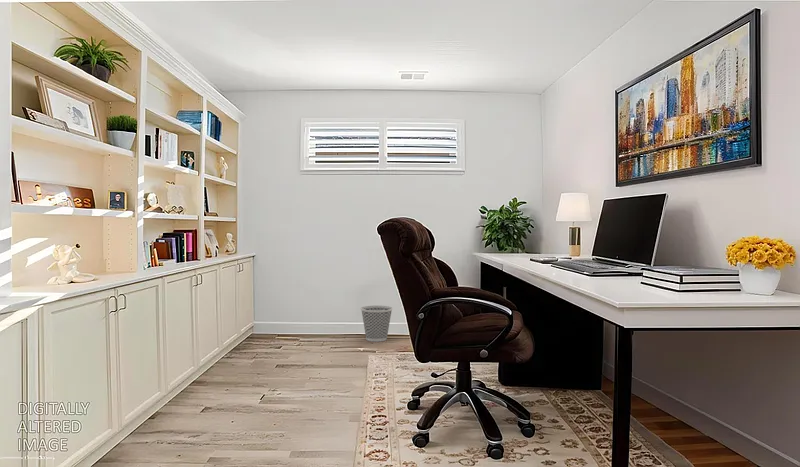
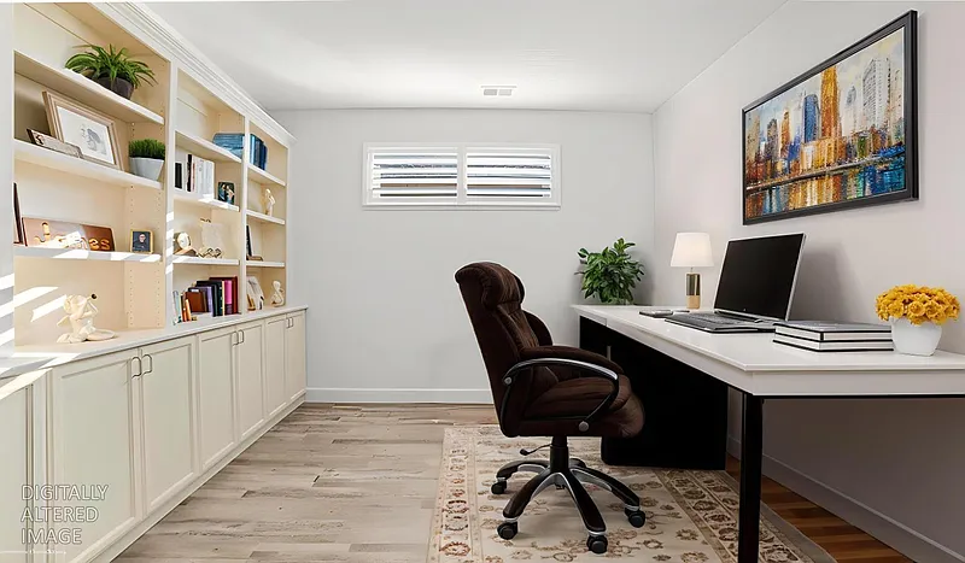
- wastebasket [360,305,394,343]
